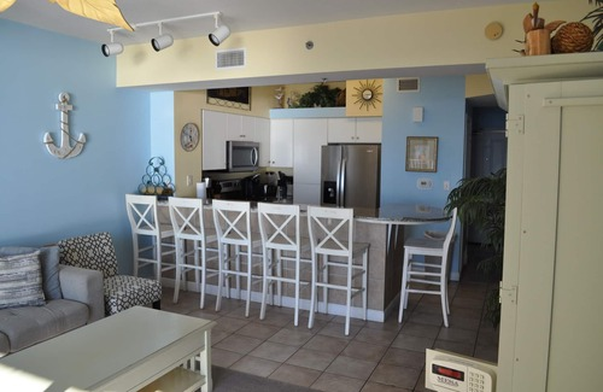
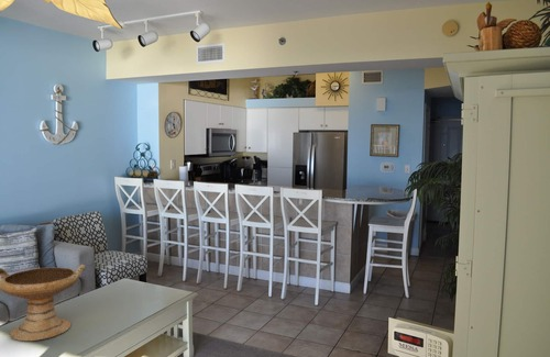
+ decorative bowl [0,264,86,342]
